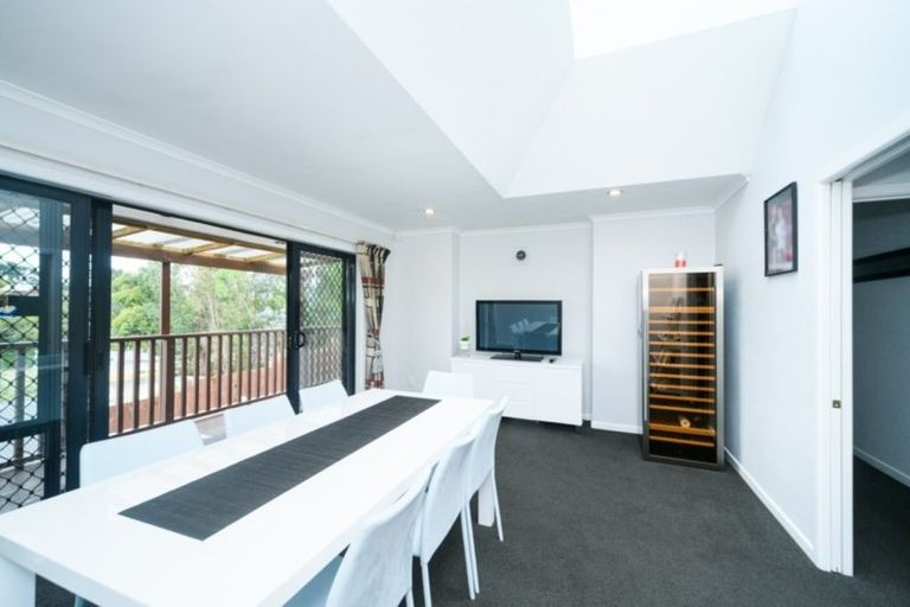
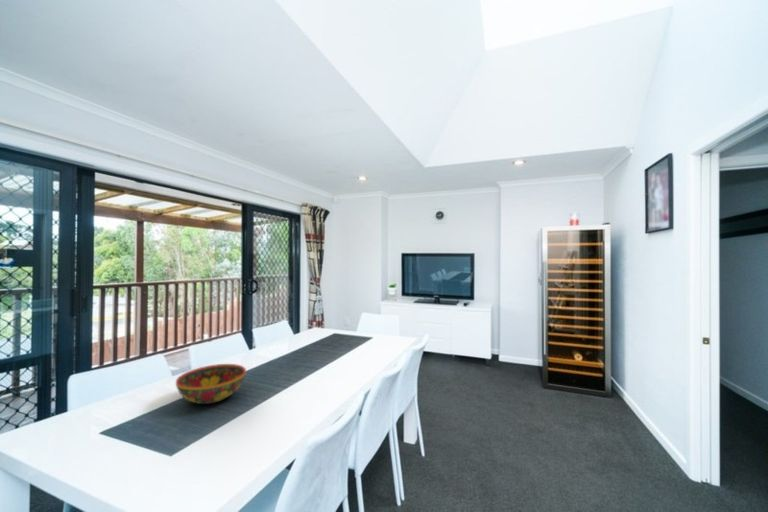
+ bowl [175,363,247,405]
